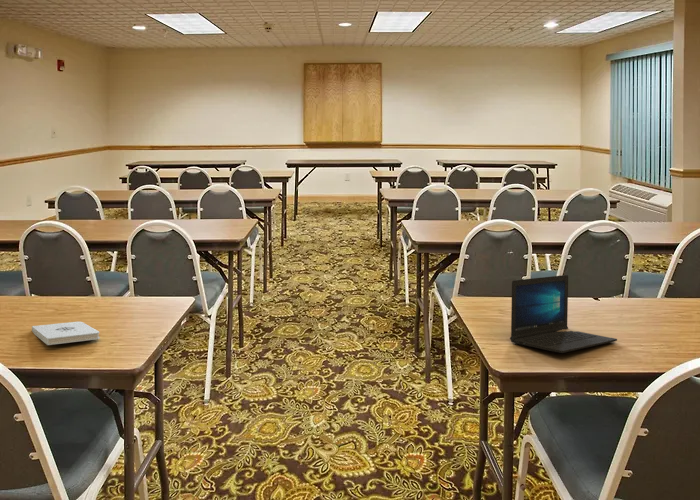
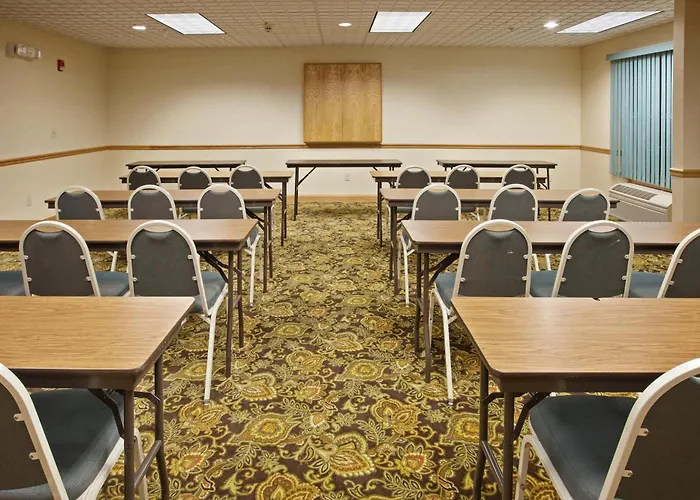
- notepad [31,321,101,346]
- laptop [509,274,618,354]
